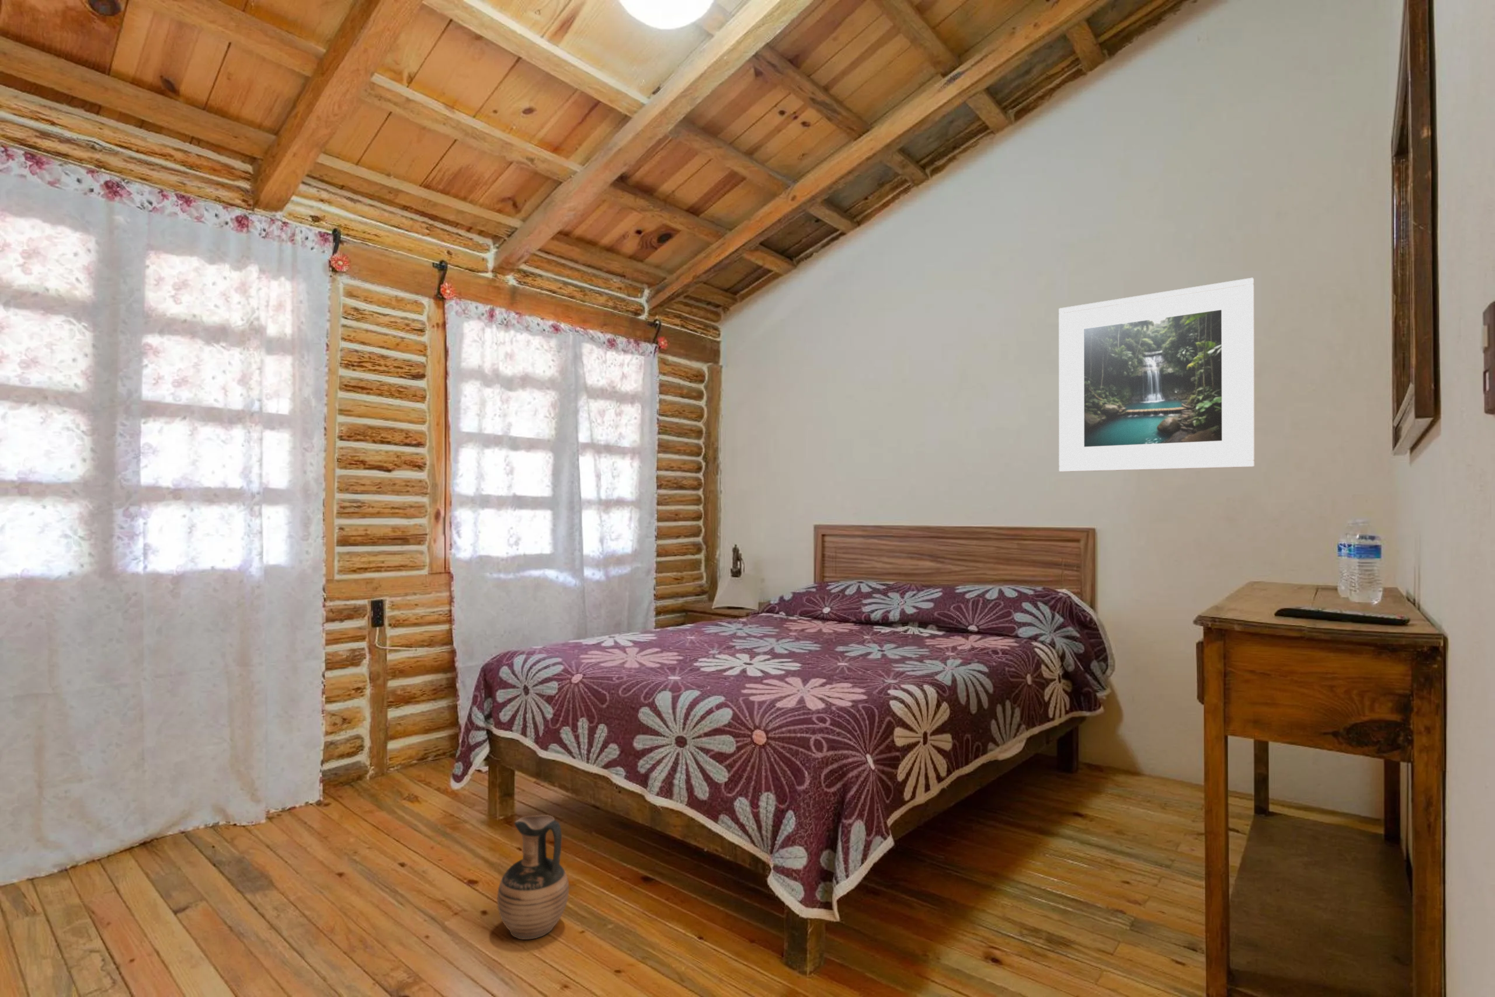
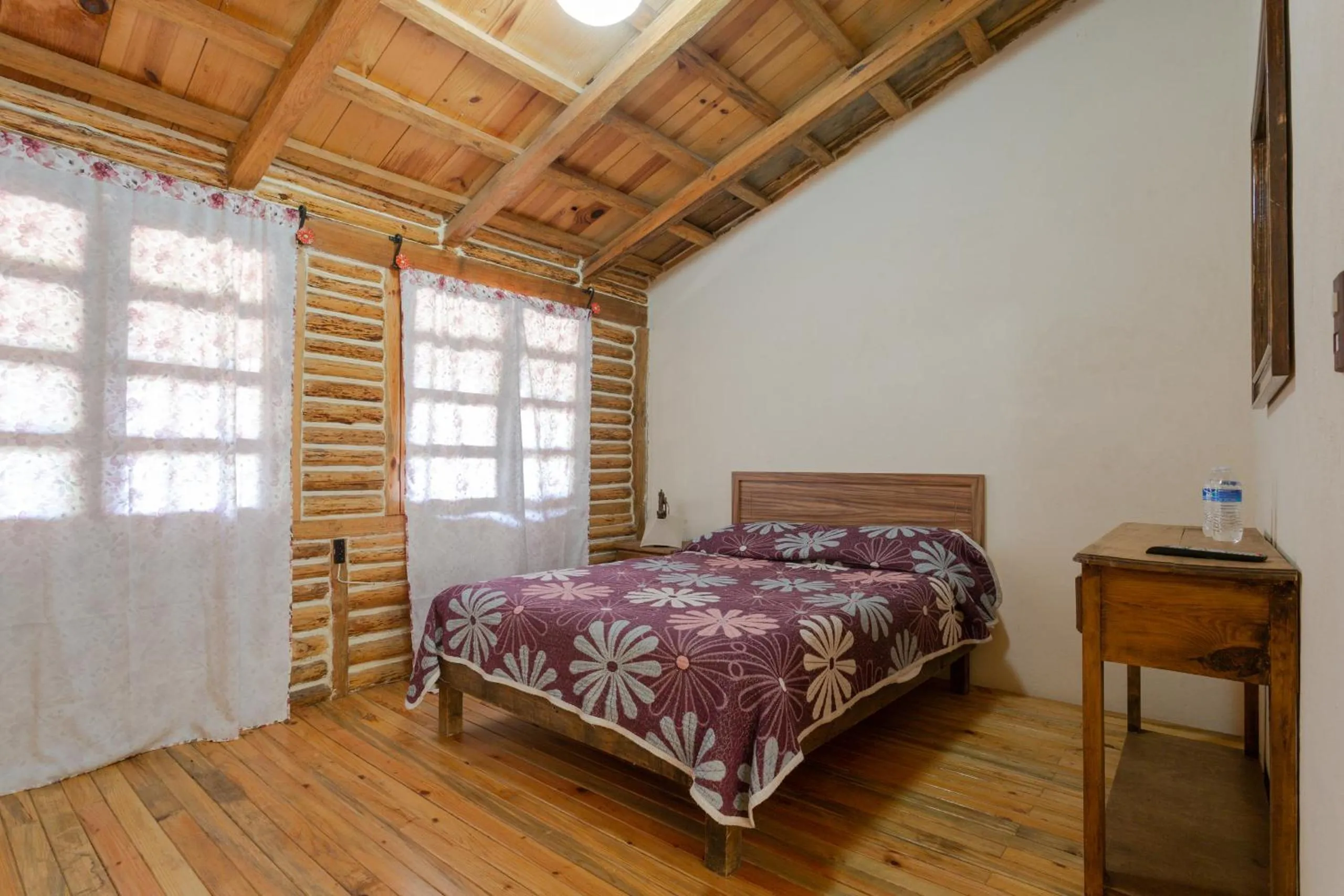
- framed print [1058,277,1255,473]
- ceramic jug [497,815,570,940]
